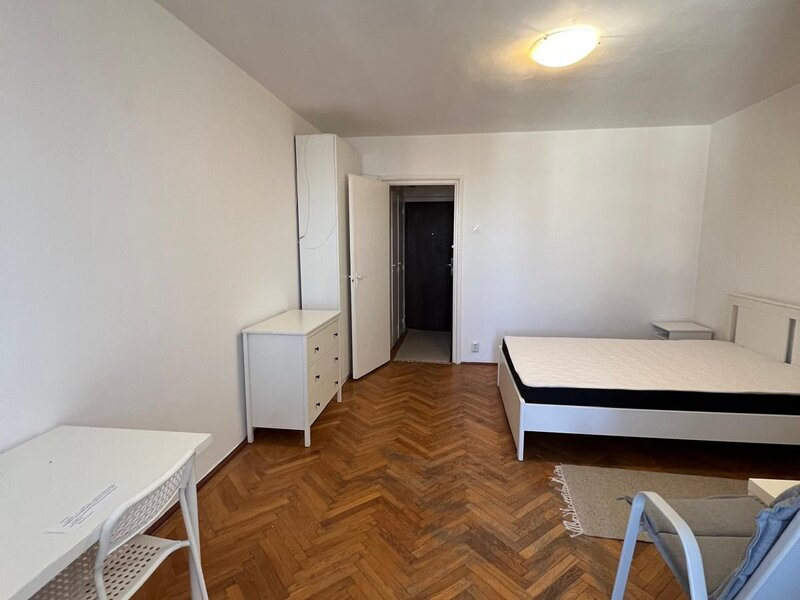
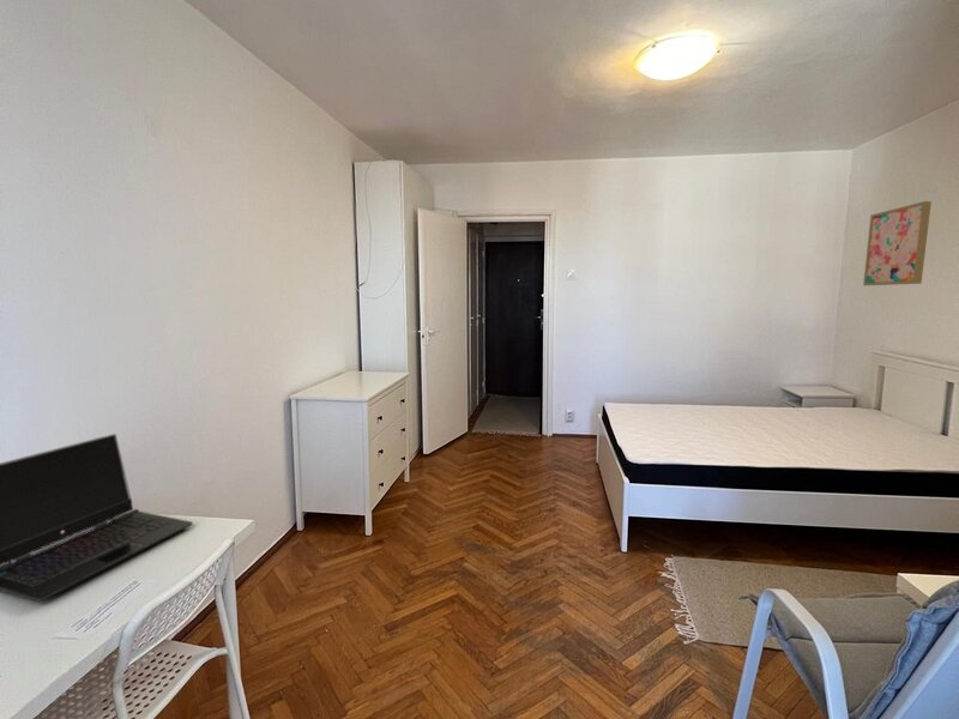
+ laptop computer [0,433,194,603]
+ wall art [862,200,933,286]
